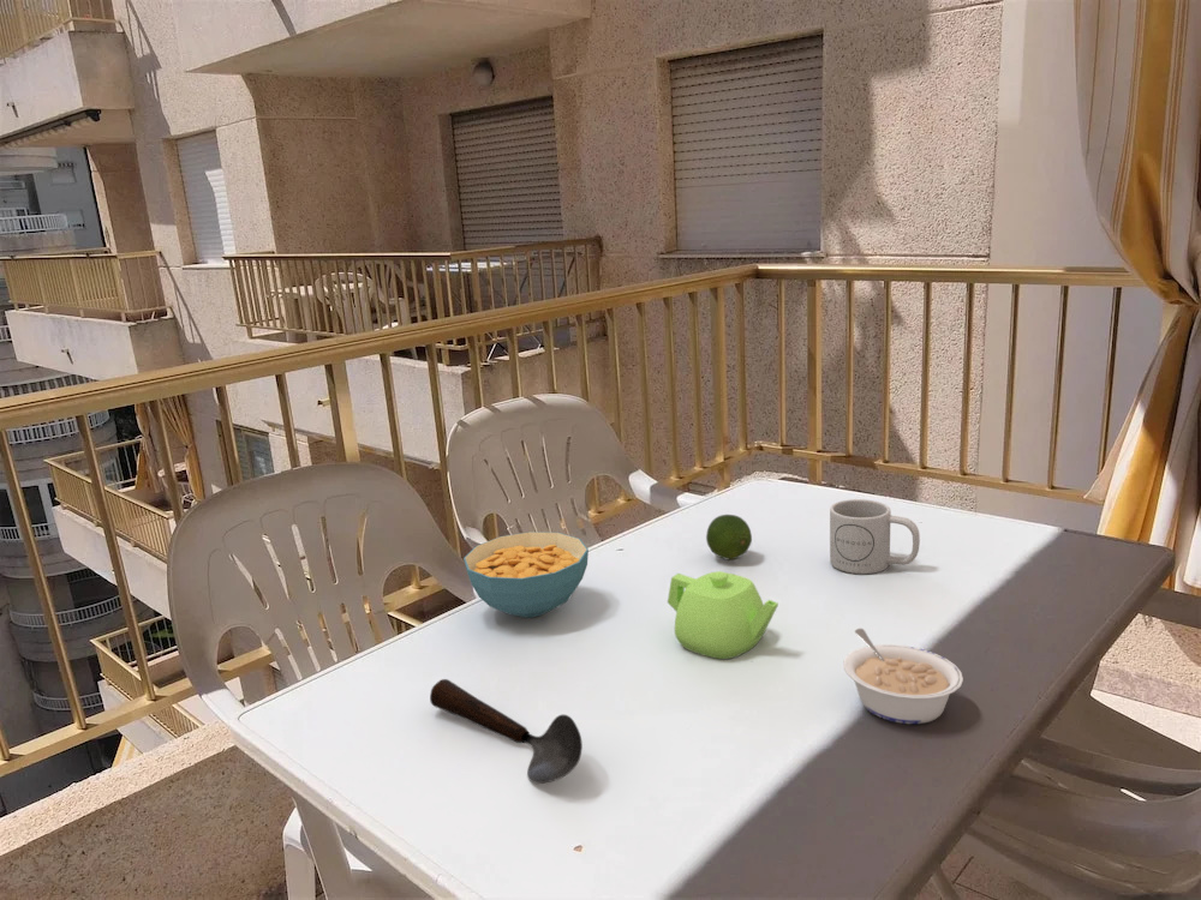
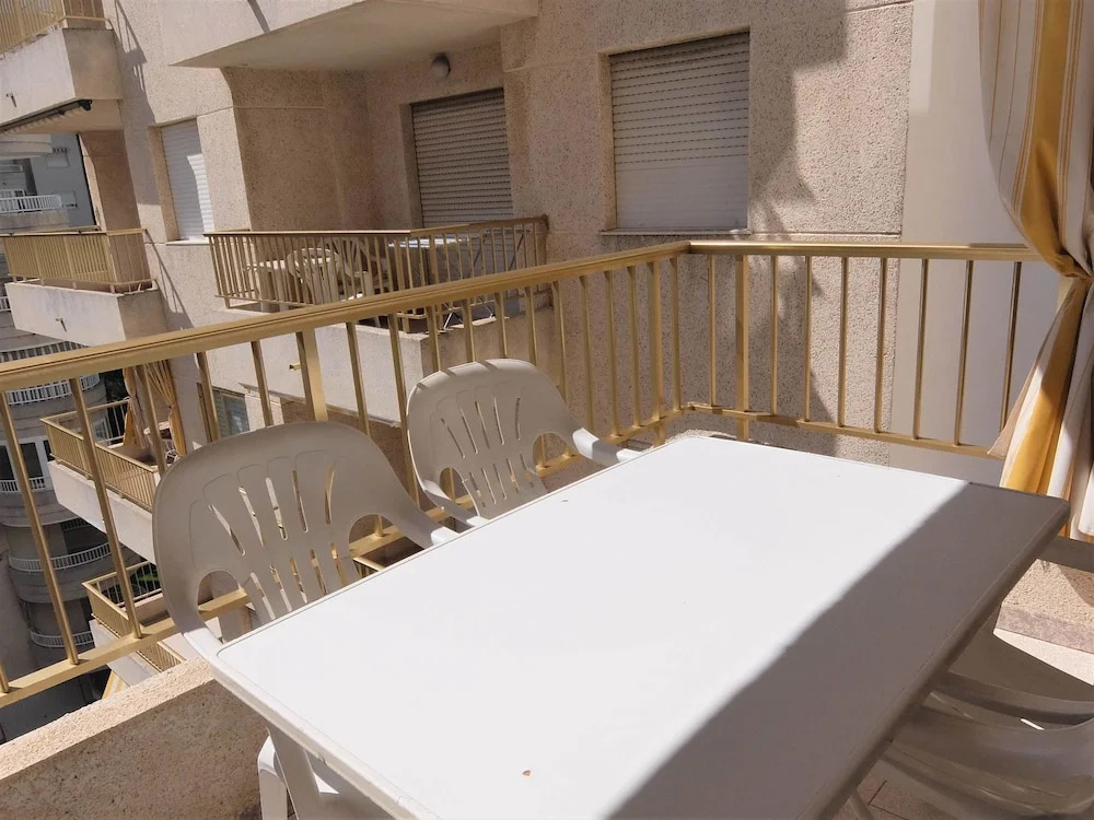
- legume [843,628,964,725]
- mug [829,498,921,575]
- fruit [705,514,753,560]
- cereal bowl [462,530,590,619]
- spoon [429,678,584,785]
- teapot [667,570,779,660]
